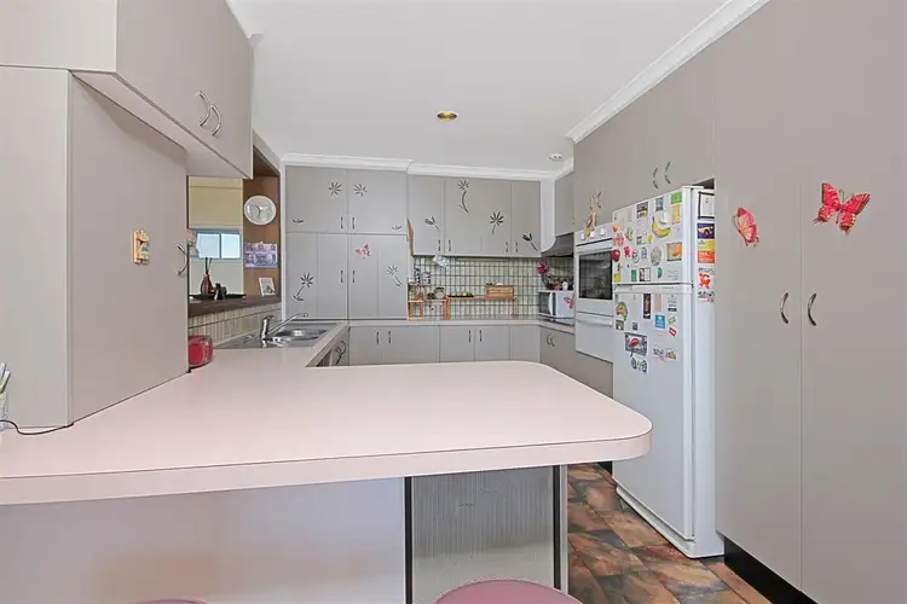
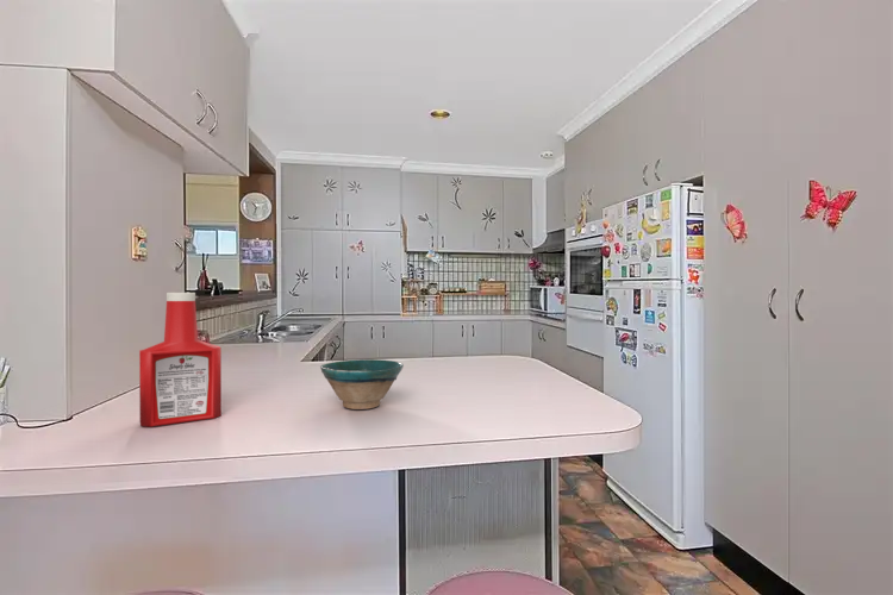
+ soap bottle [138,292,223,427]
+ bowl [319,358,405,411]
